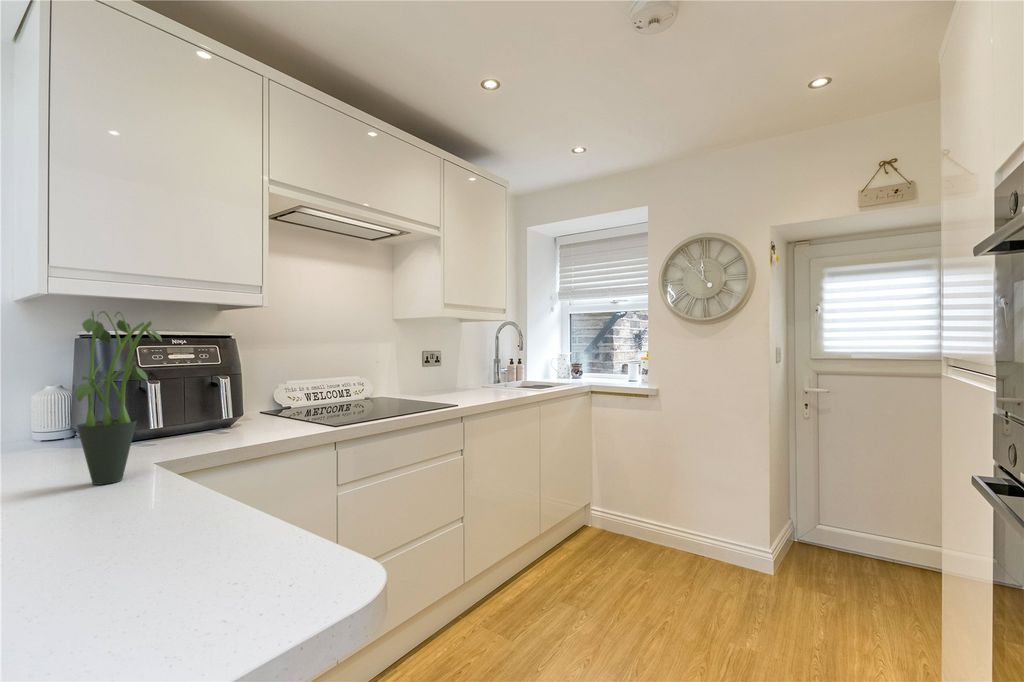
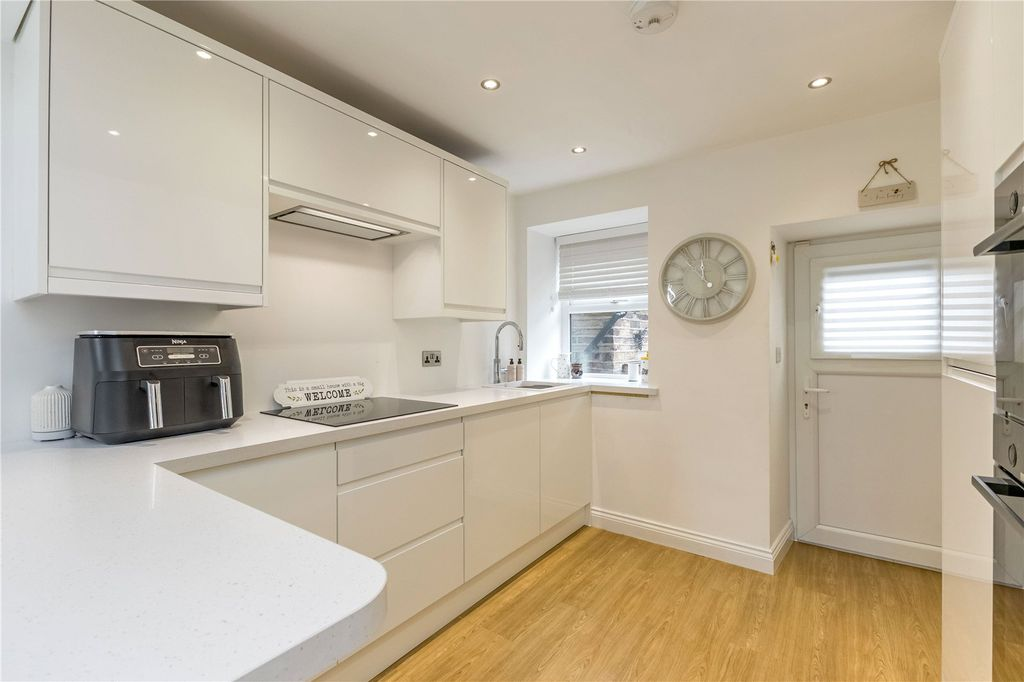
- potted plant [74,309,164,486]
